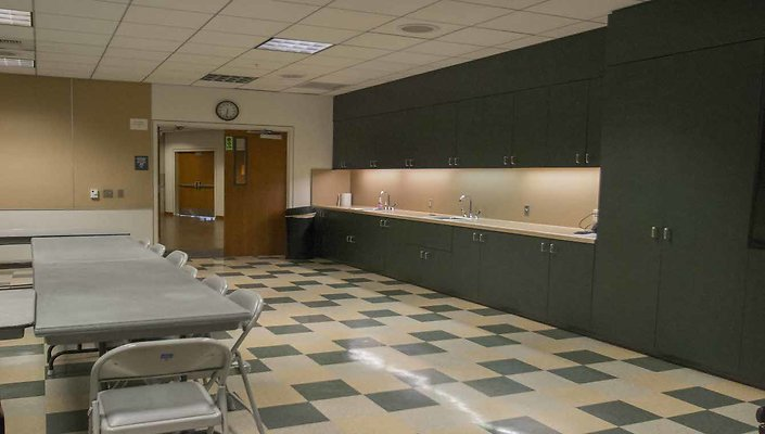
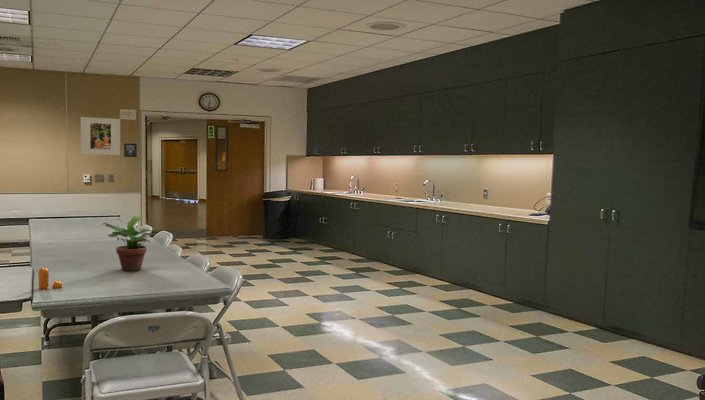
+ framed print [80,116,121,156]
+ pepper shaker [38,267,63,290]
+ potted plant [100,215,153,272]
